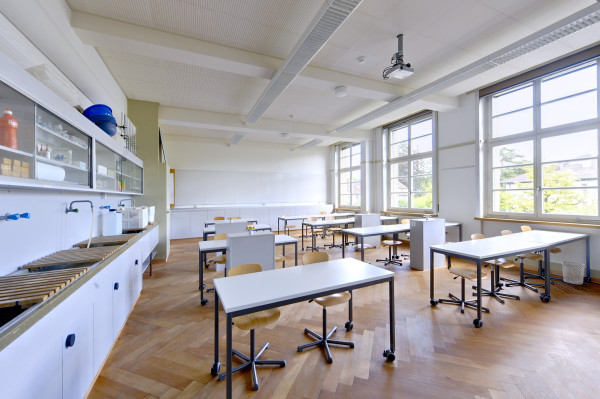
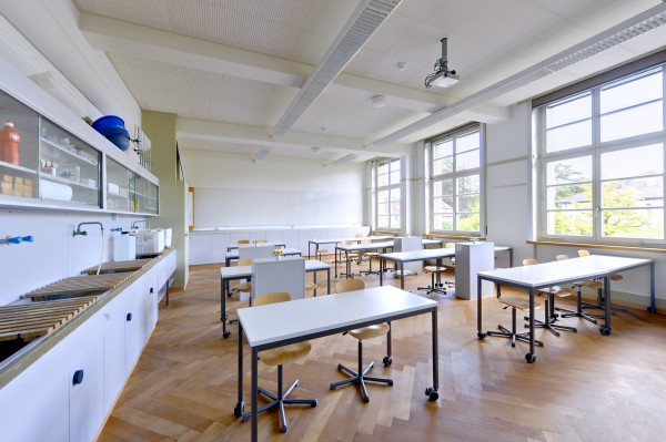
- wastebasket [561,260,586,285]
